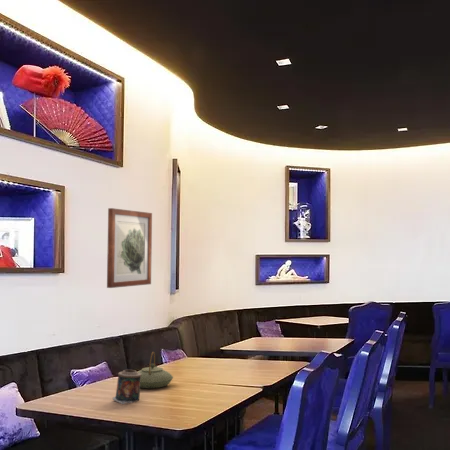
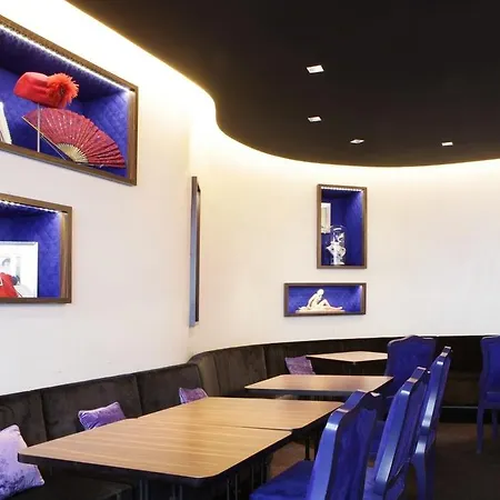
- wall art [106,207,153,289]
- teapot [137,351,174,389]
- candle [112,369,141,405]
